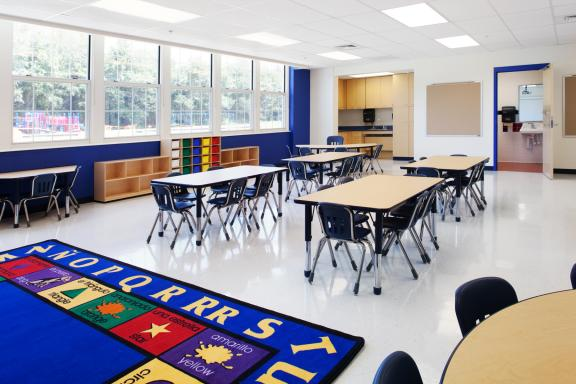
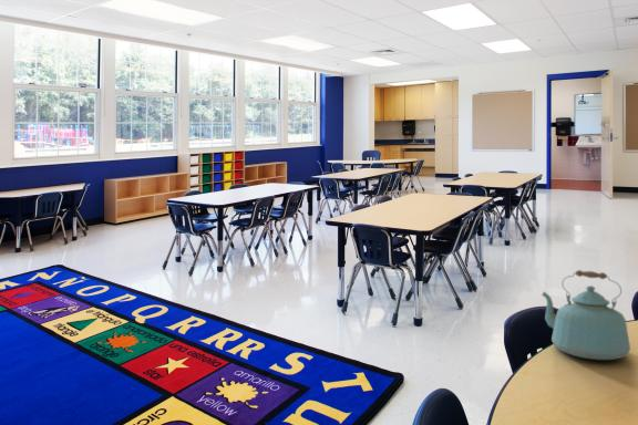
+ kettle [541,269,631,361]
